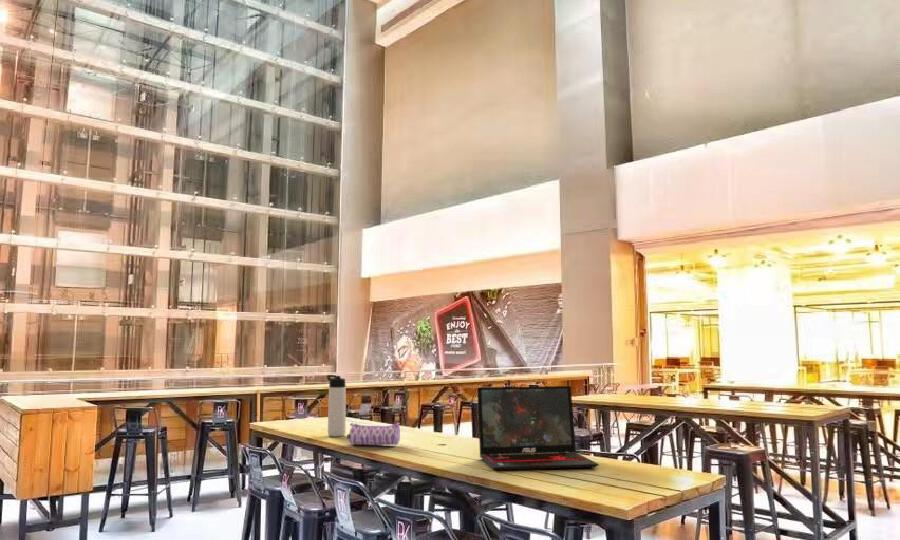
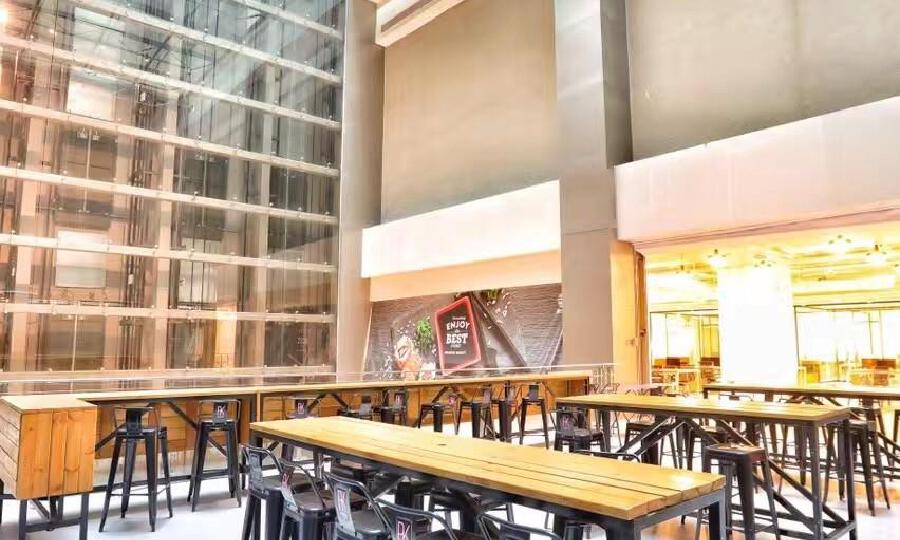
- laptop [476,385,600,471]
- pencil case [346,422,401,446]
- thermos bottle [325,374,347,438]
